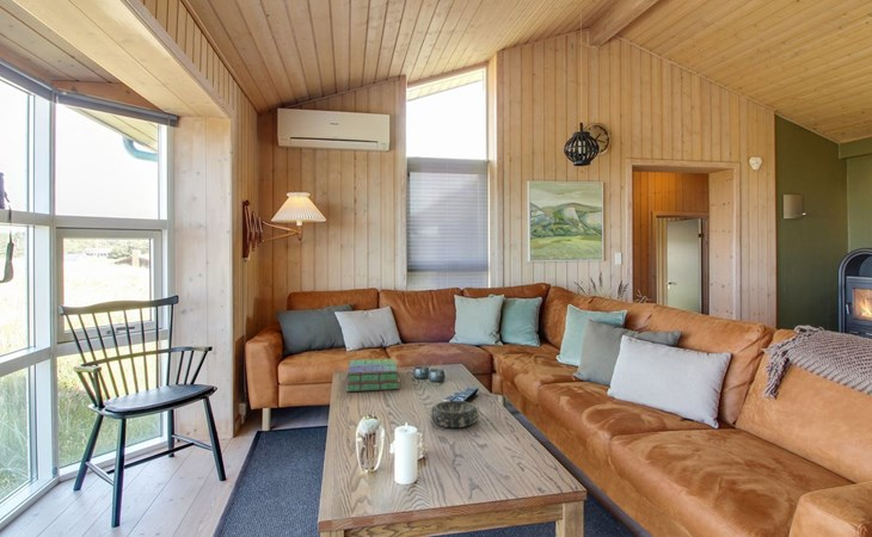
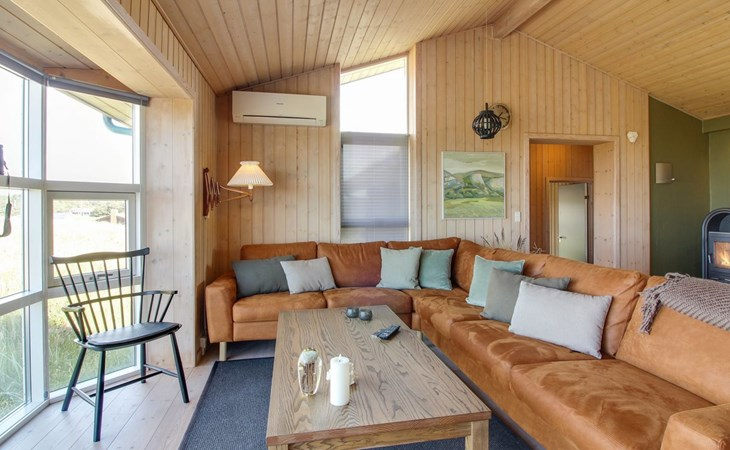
- stack of books [345,357,401,393]
- decorative bowl [429,400,480,428]
